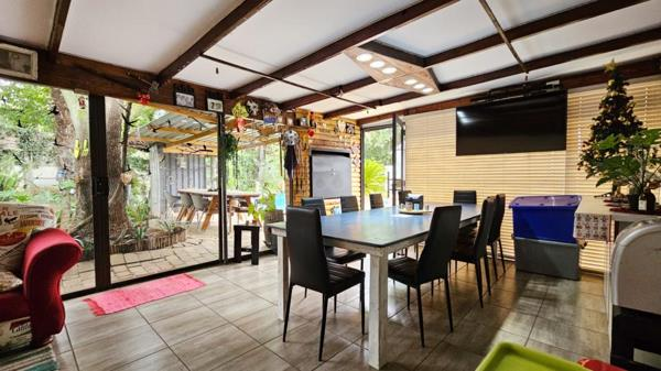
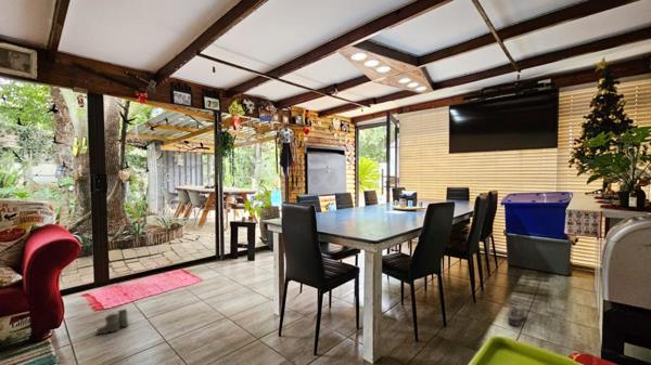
+ boots [94,308,131,337]
+ shoe [507,305,526,327]
